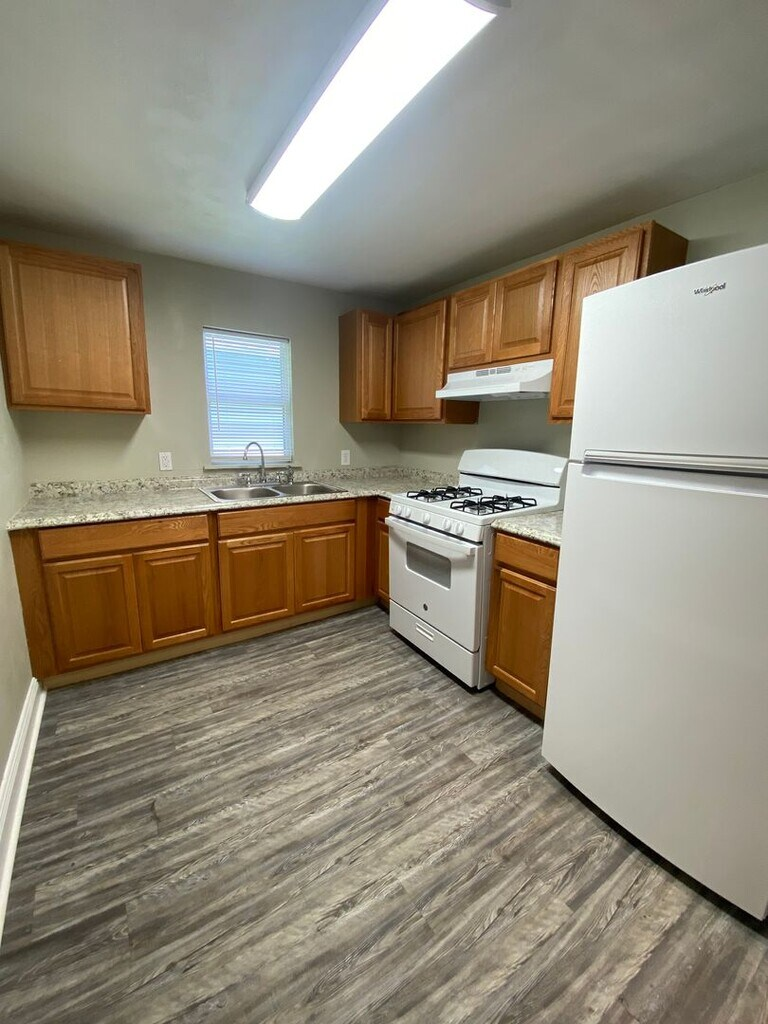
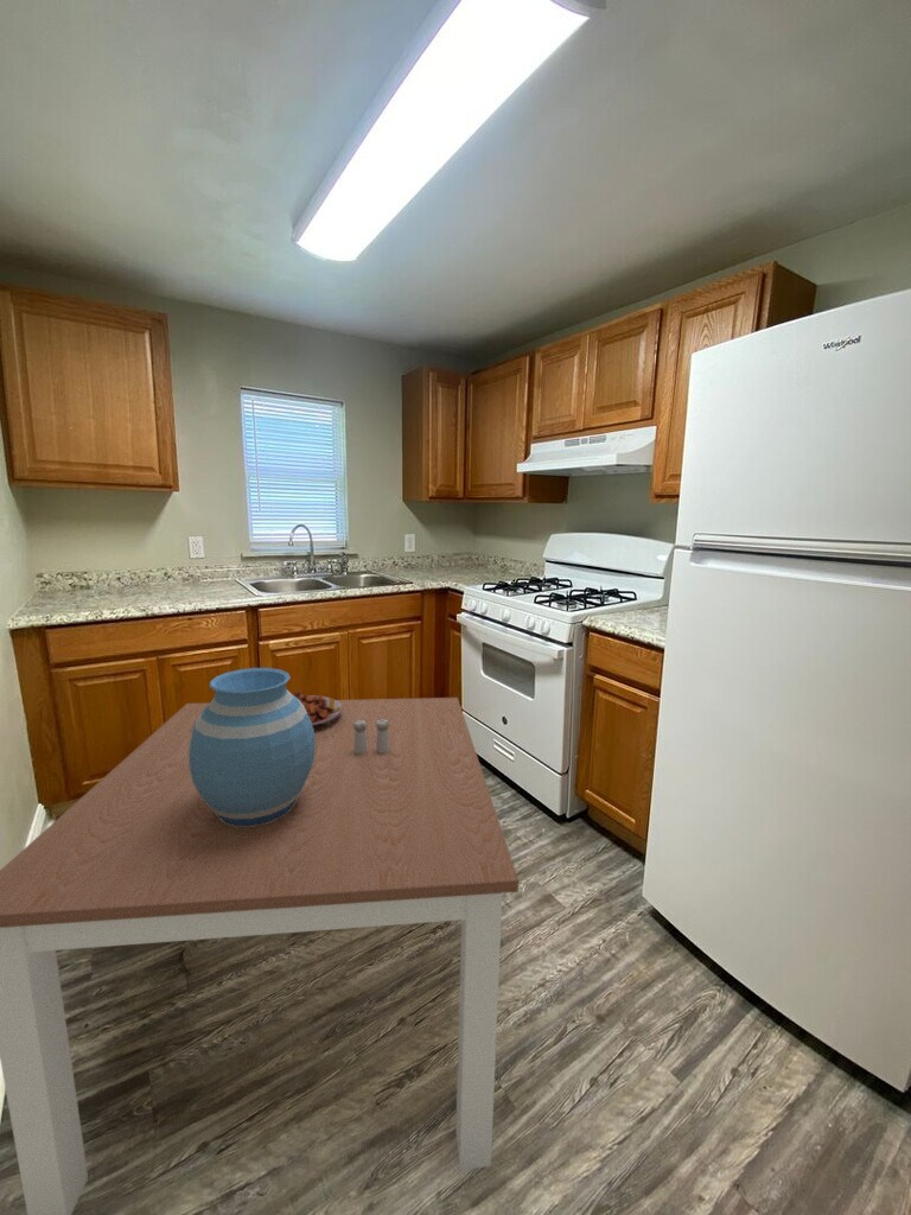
+ food plate [292,689,343,726]
+ salt and pepper shaker [353,719,389,755]
+ dining table [0,696,520,1215]
+ vase [189,667,316,826]
